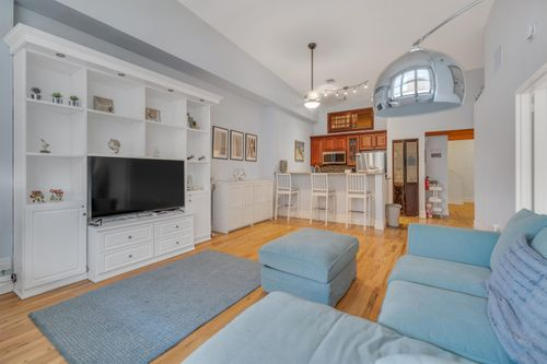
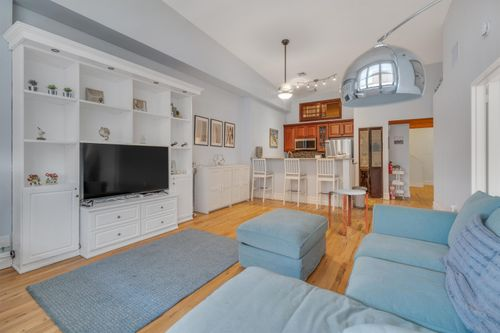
+ side table [327,188,369,236]
